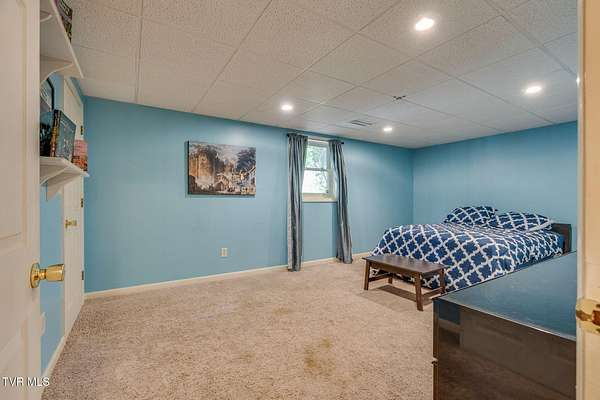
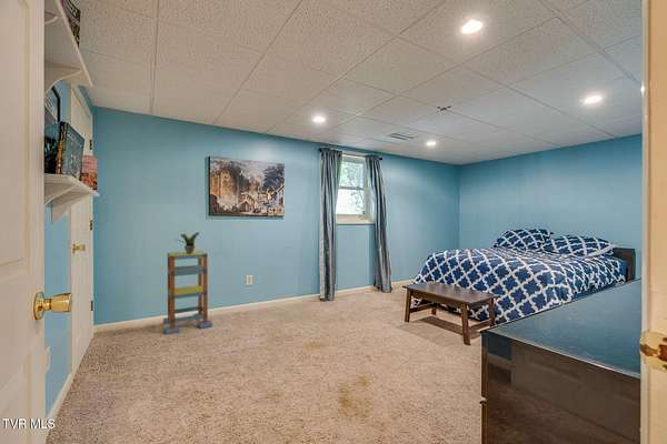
+ potted plant [173,232,200,254]
+ shelving unit [162,250,213,335]
